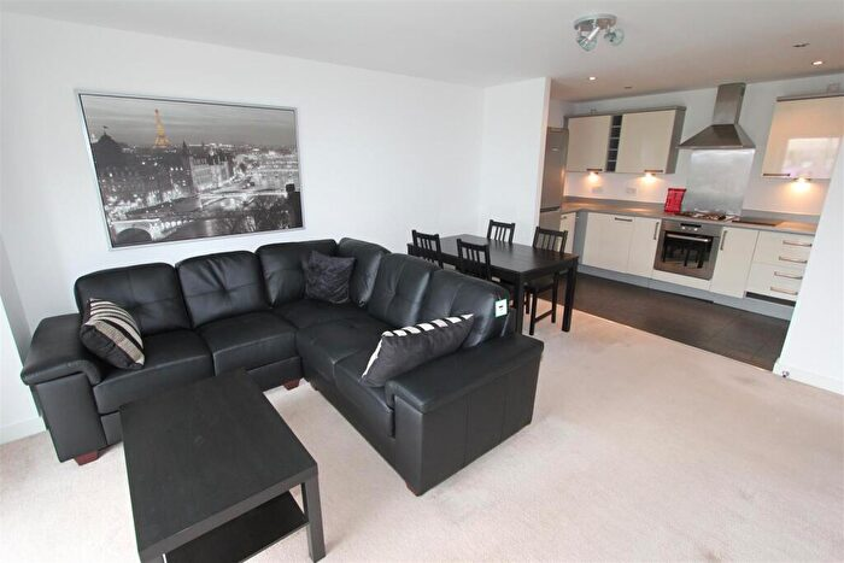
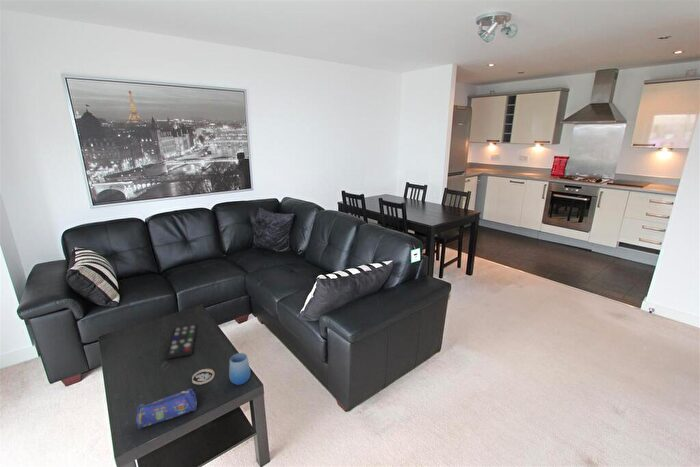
+ pencil case [135,387,198,430]
+ cup [228,352,251,386]
+ remote control [166,323,198,360]
+ coaster [191,368,216,386]
